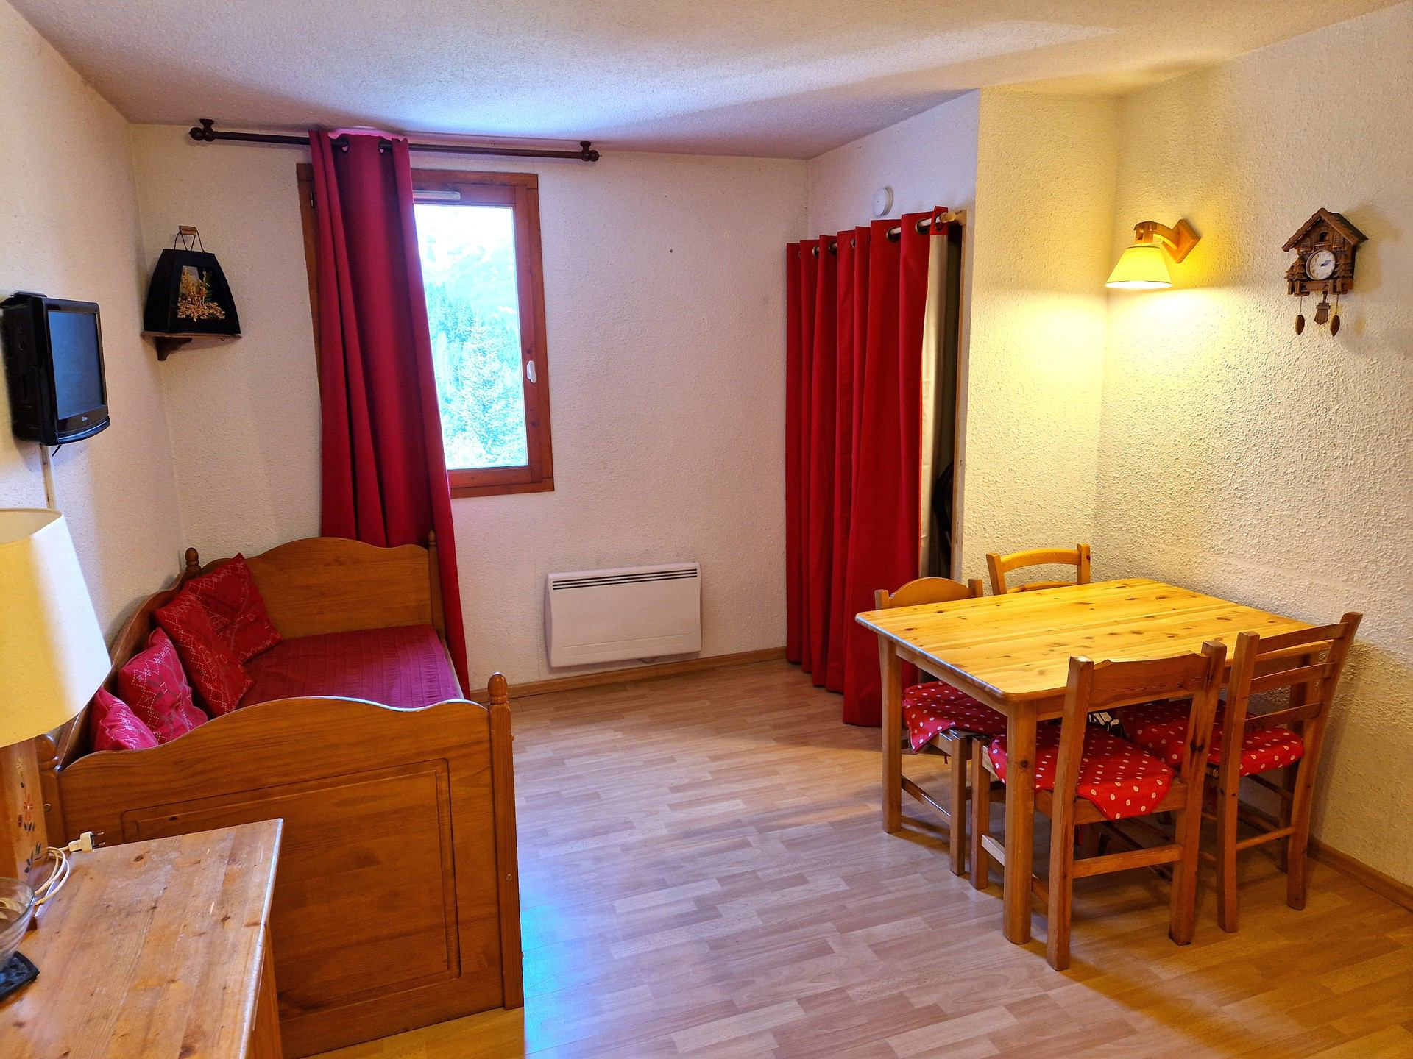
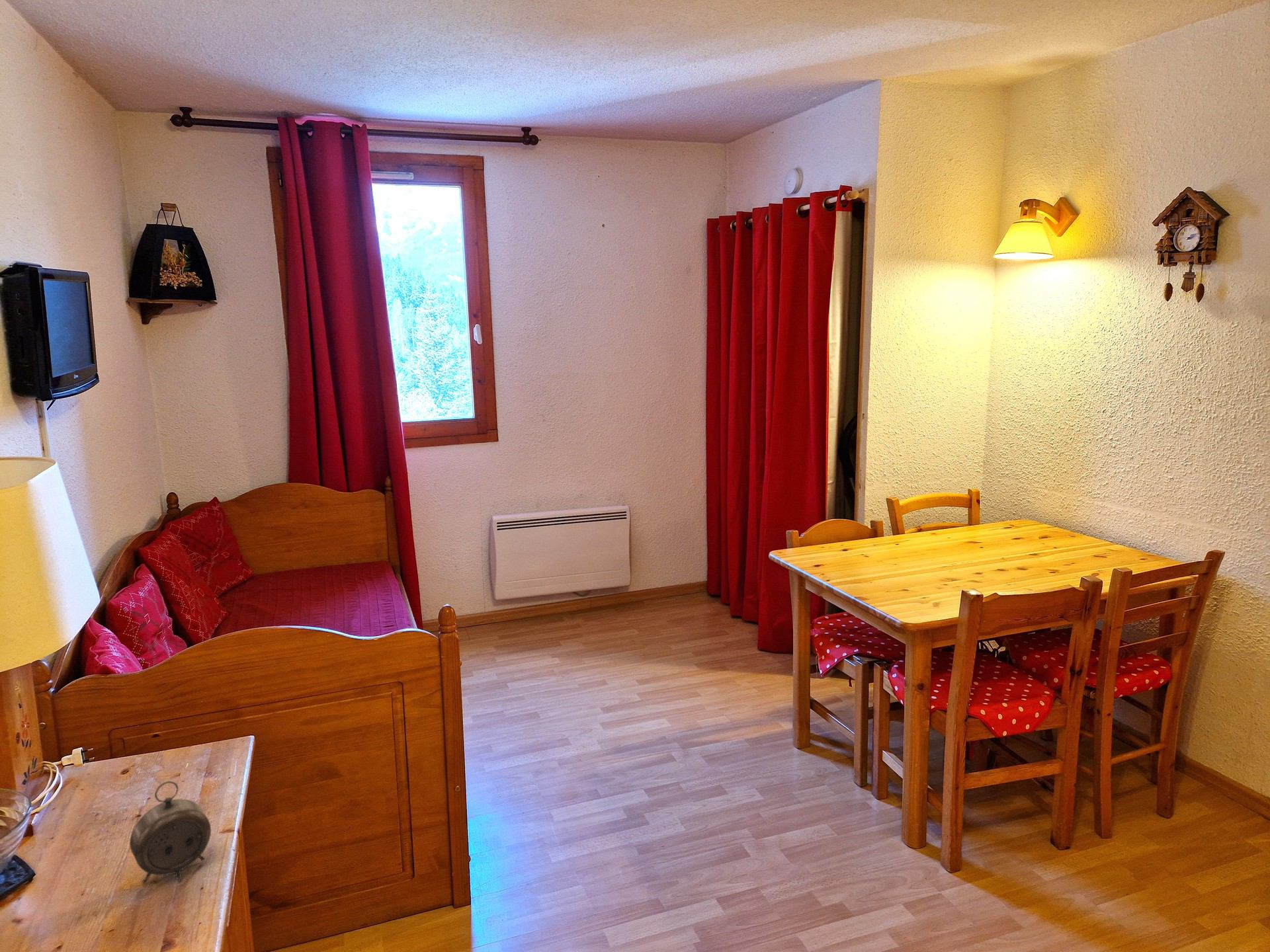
+ alarm clock [129,780,212,884]
